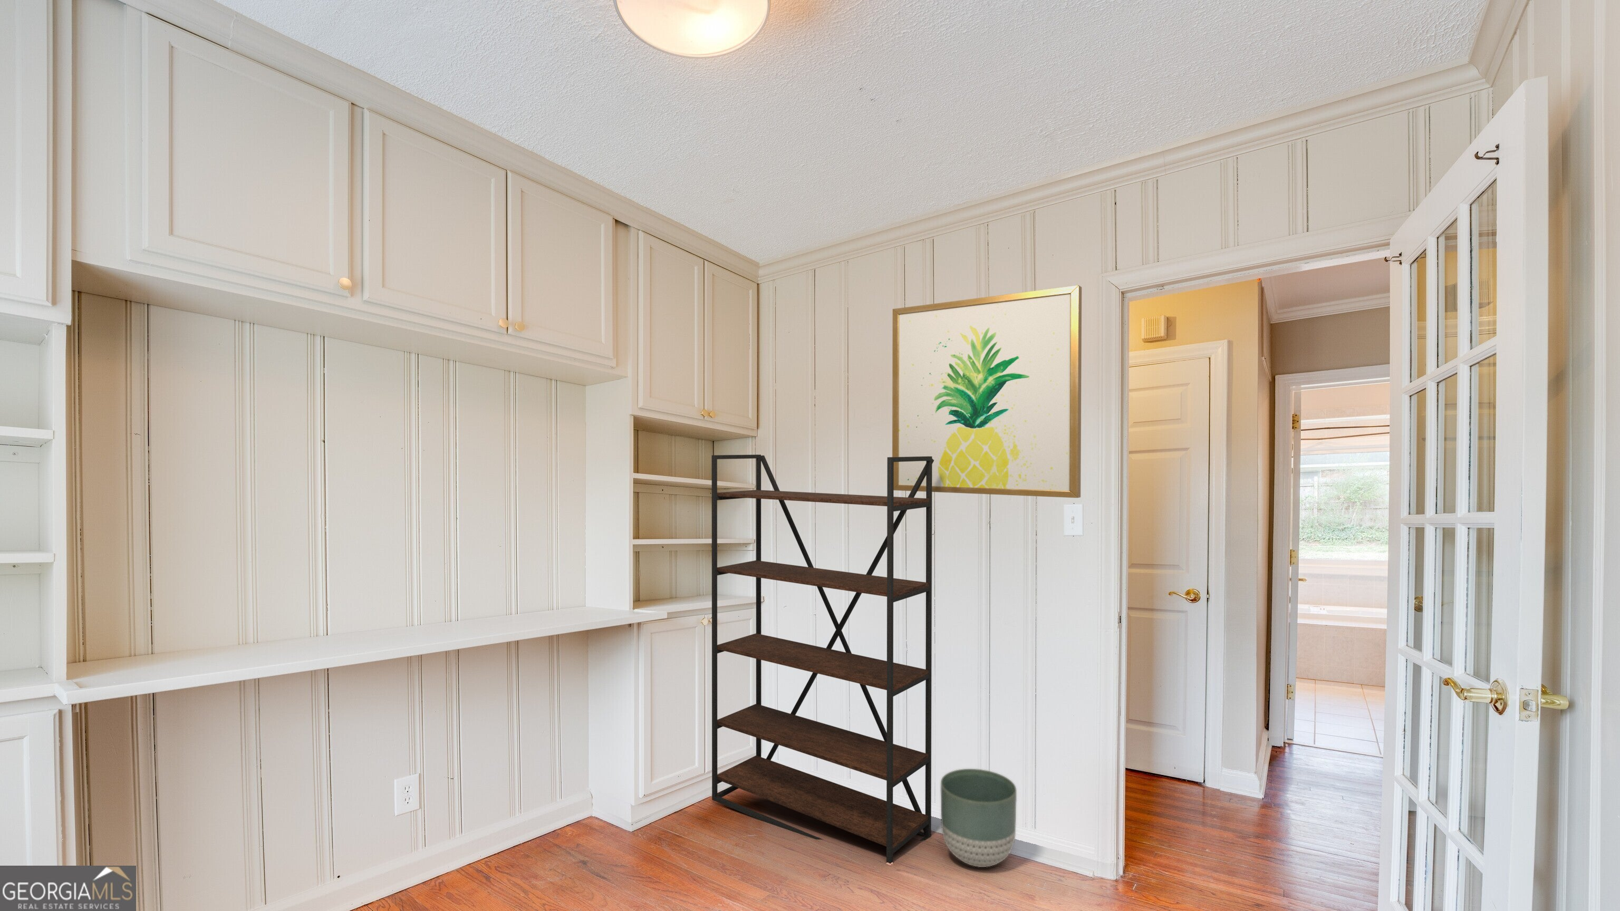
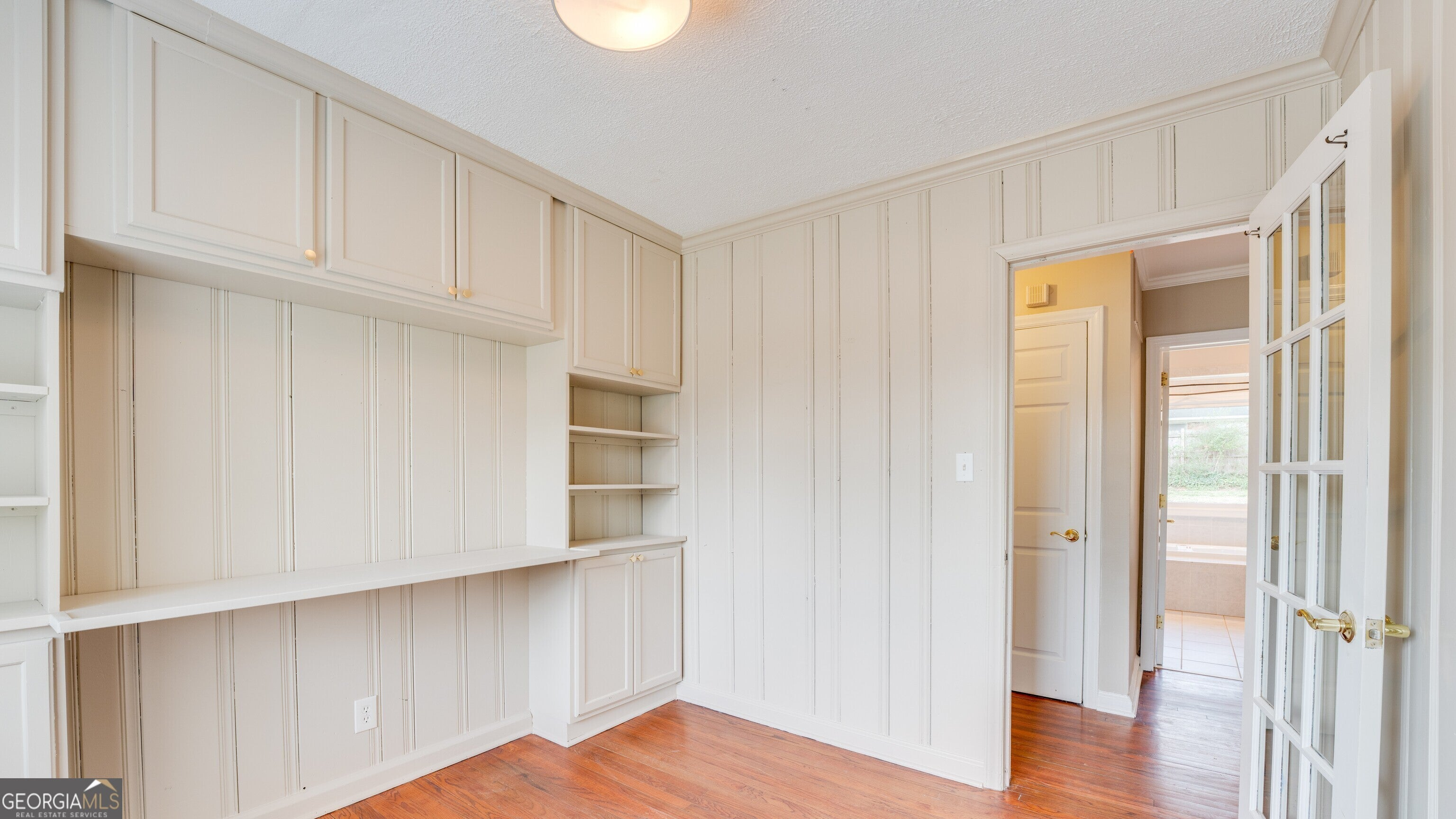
- bookshelf [711,454,934,863]
- planter [940,769,1017,868]
- wall art [891,285,1083,498]
